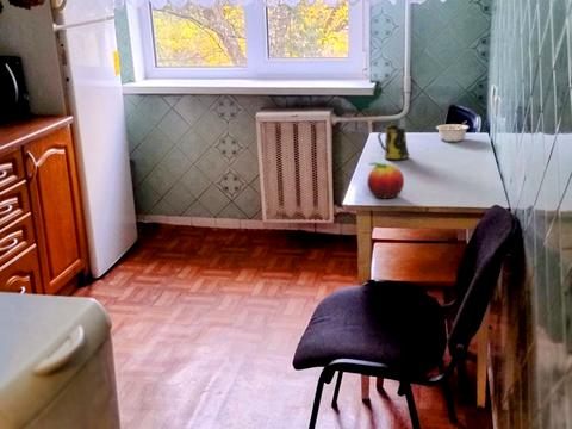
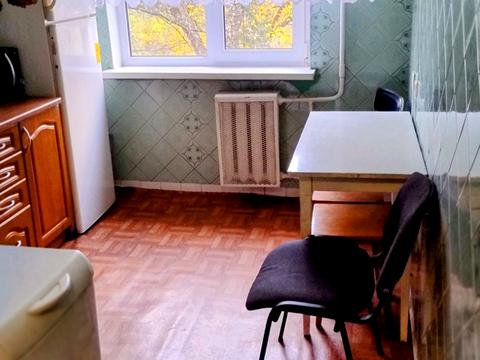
- mug [377,124,410,162]
- fruit [366,162,405,199]
- legume [435,120,470,143]
